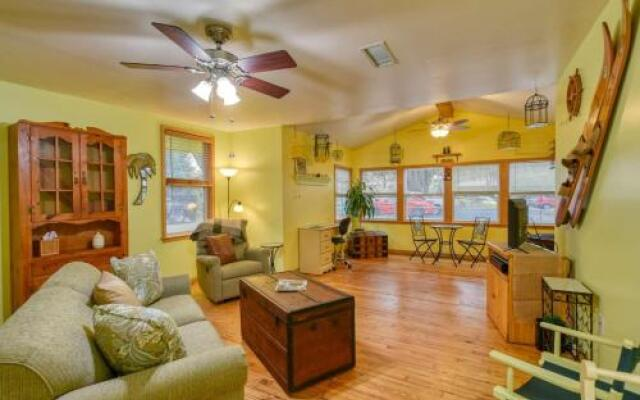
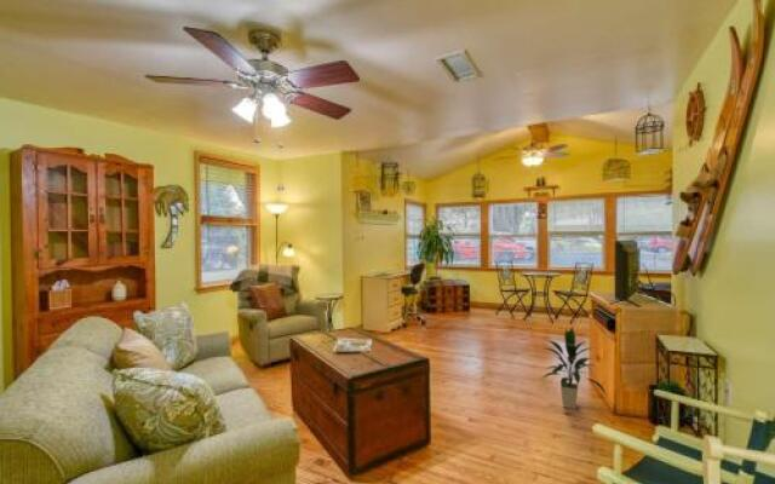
+ indoor plant [541,325,609,410]
